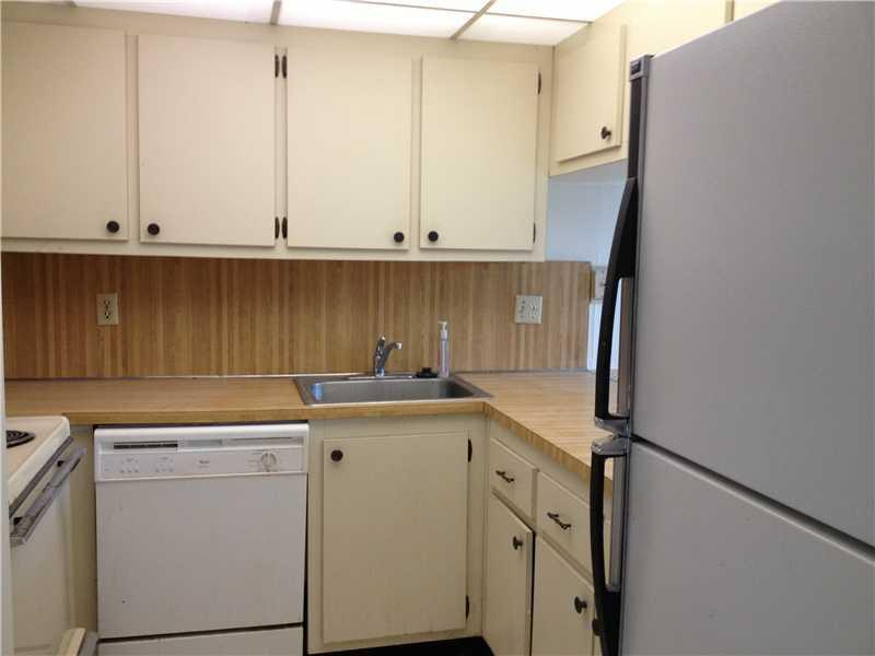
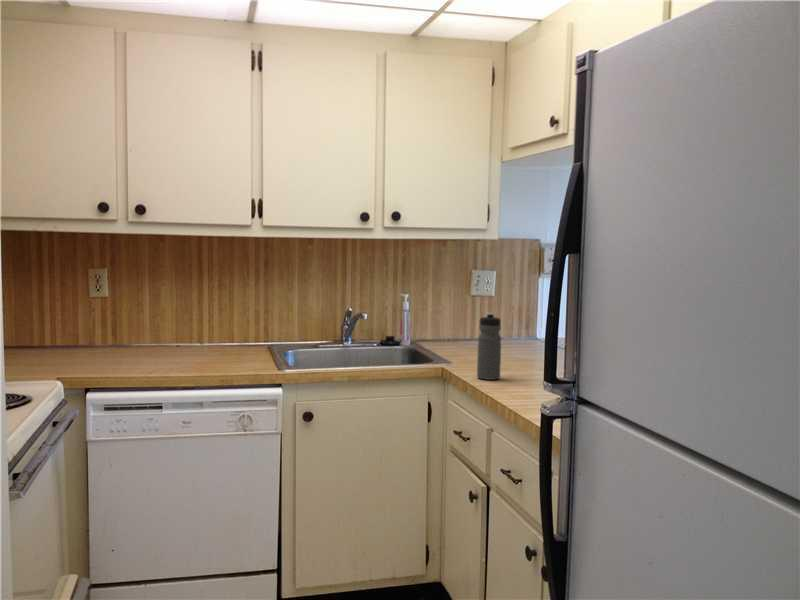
+ water bottle [476,312,502,381]
